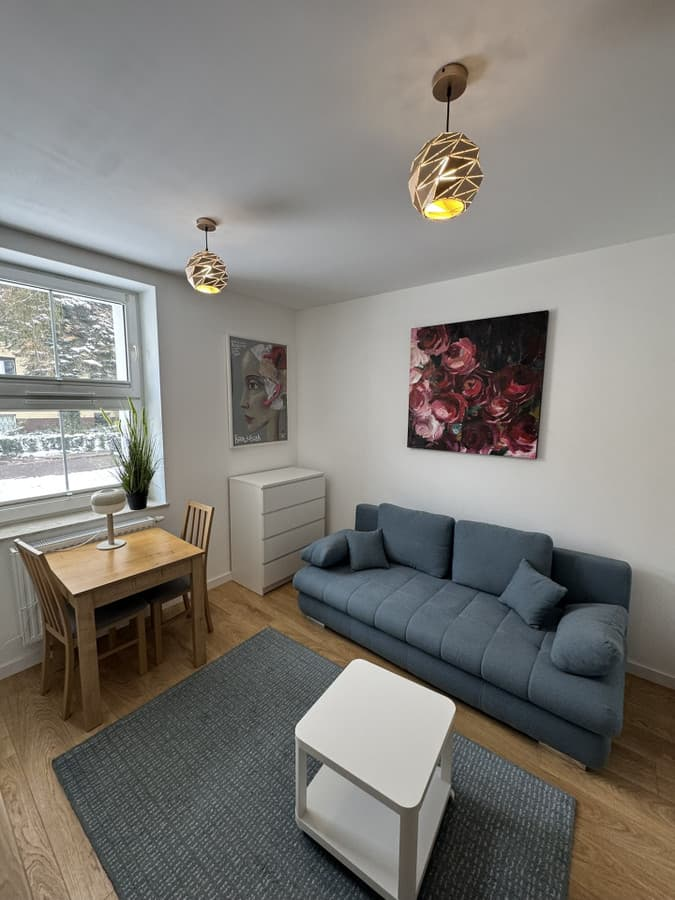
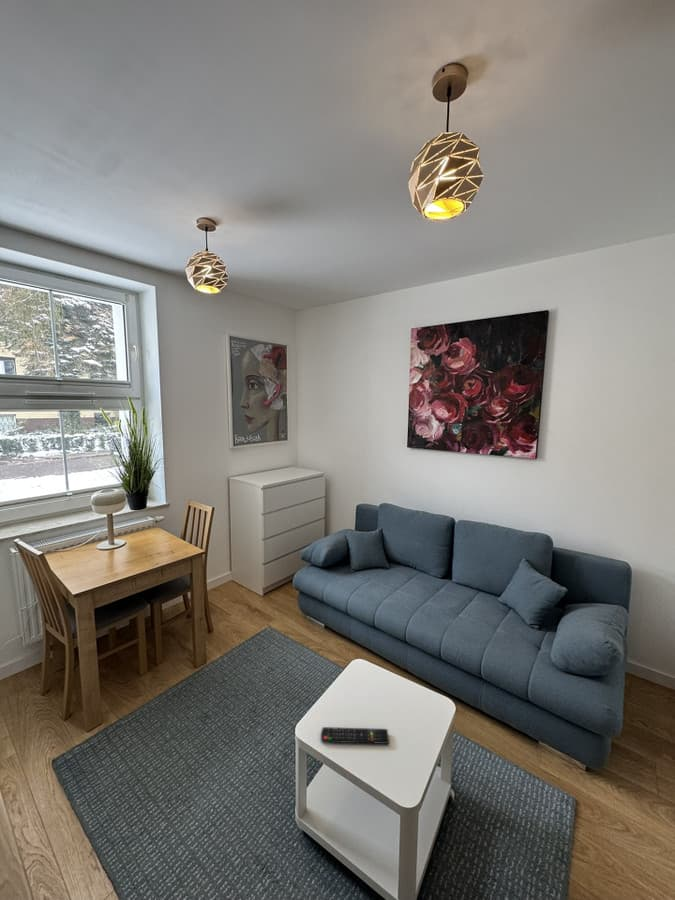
+ remote control [320,726,390,745]
